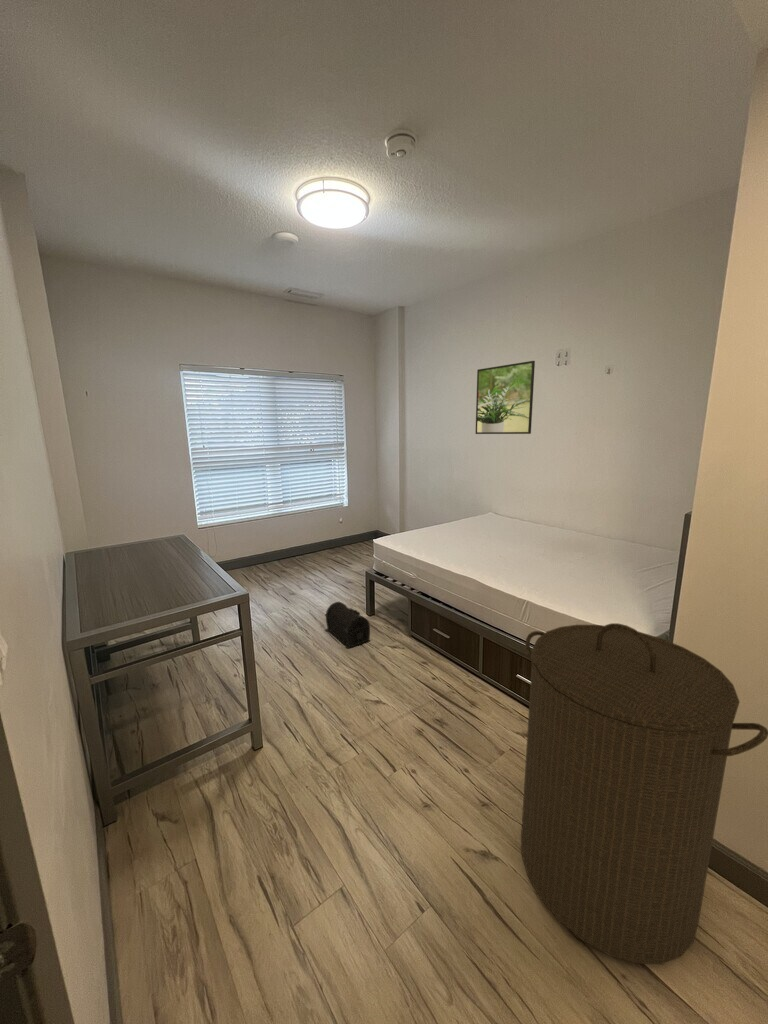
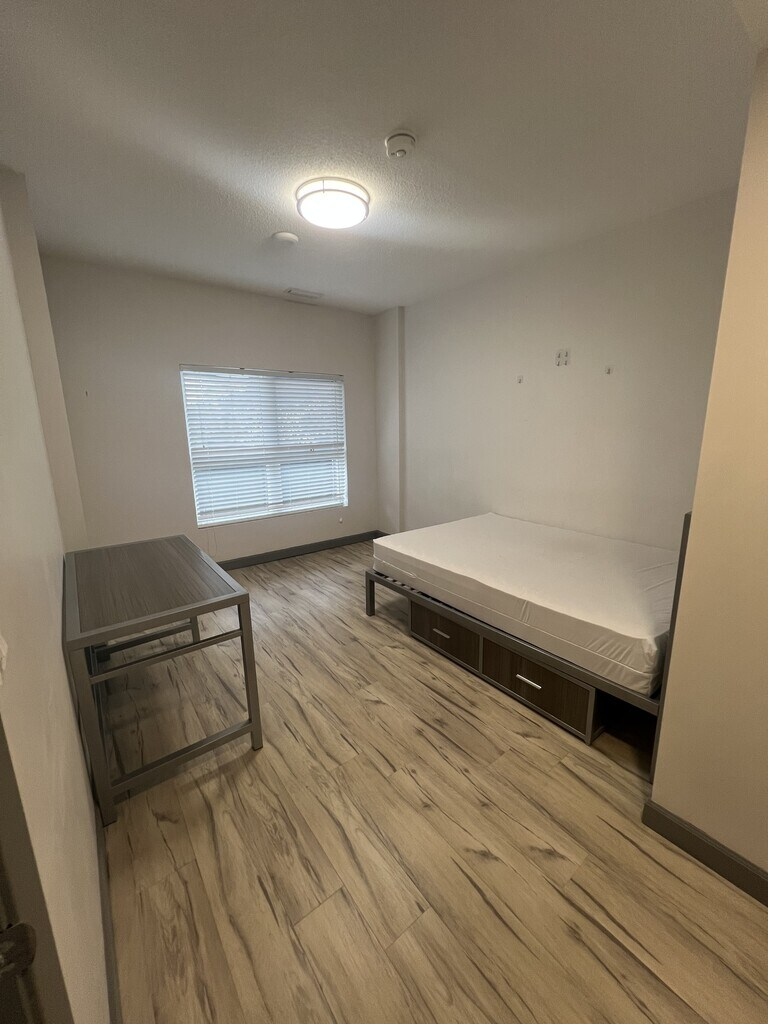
- laundry hamper [520,622,768,965]
- treasure chest [324,601,371,649]
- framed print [474,360,536,435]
